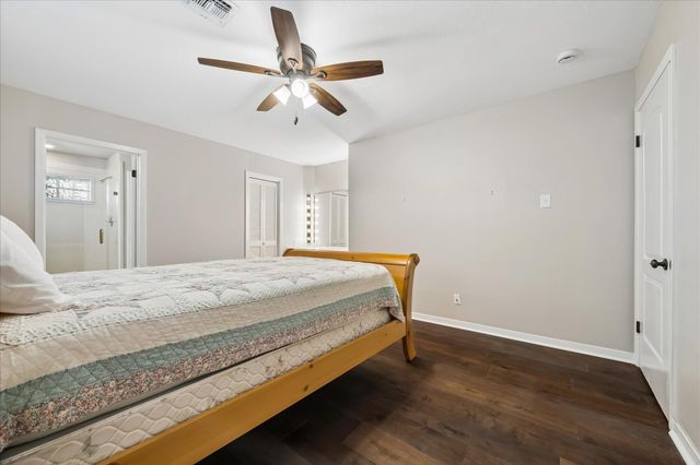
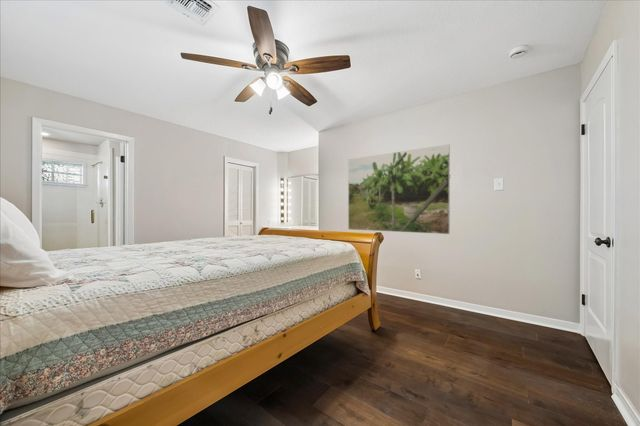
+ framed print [347,143,451,235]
